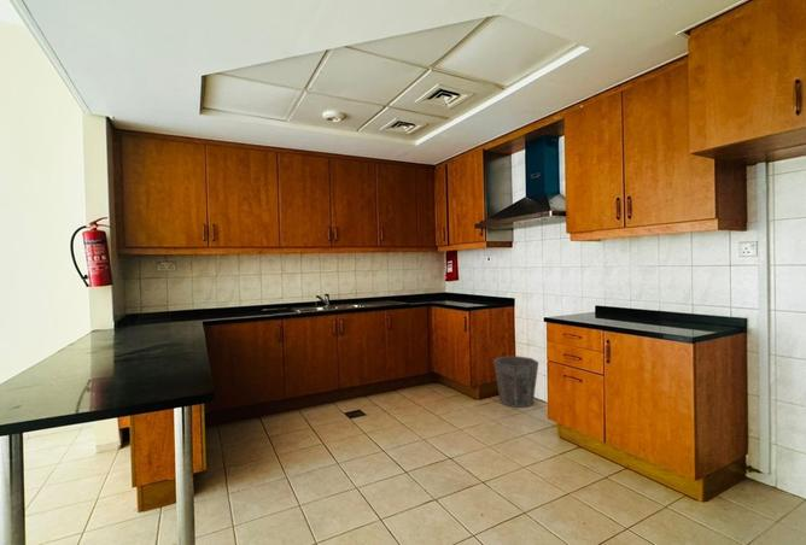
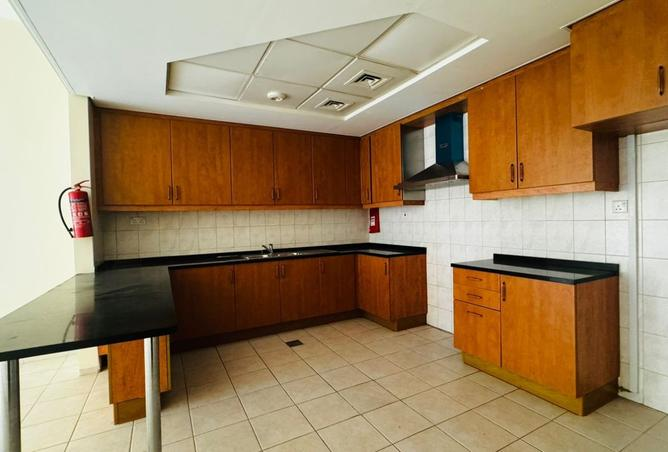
- waste bin [492,354,539,409]
